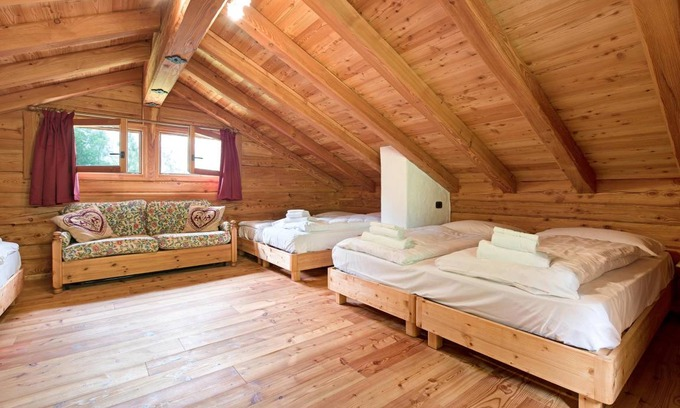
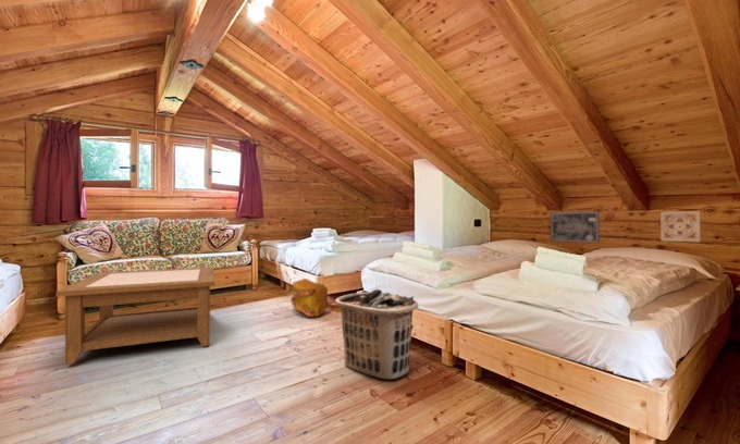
+ wall art [550,210,601,244]
+ wall ornament [659,210,702,244]
+ clothes hamper [334,288,419,381]
+ backpack [289,278,329,318]
+ coffee table [55,267,215,366]
